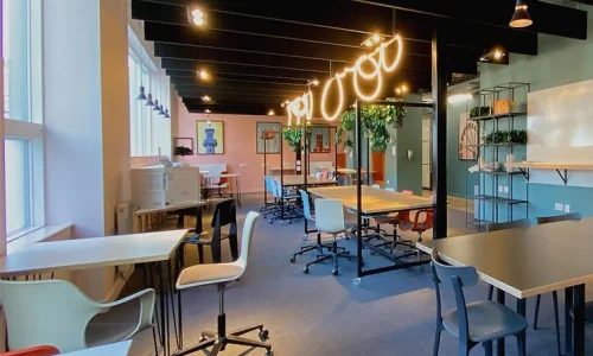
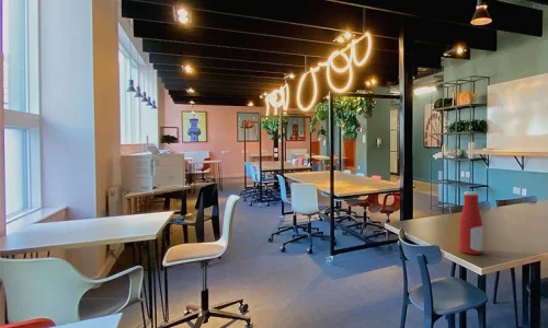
+ bottle [458,190,483,256]
